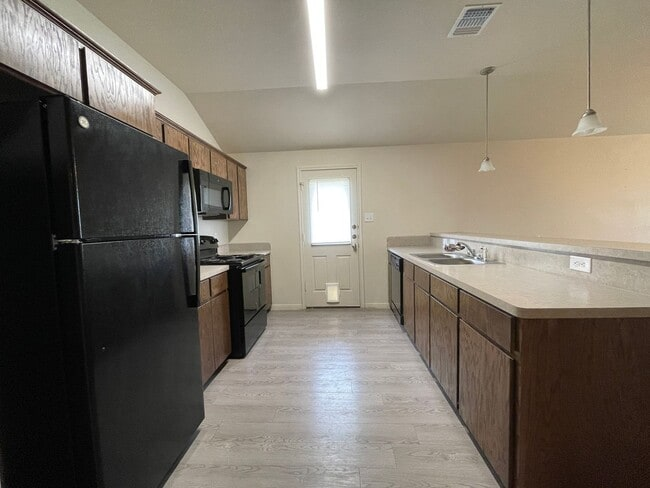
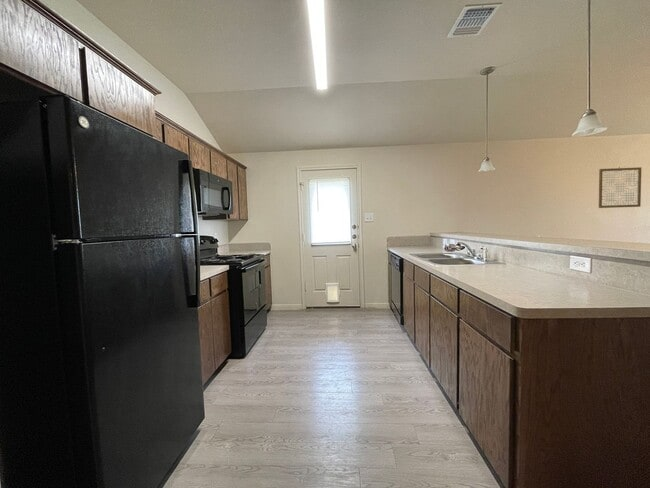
+ wall art [598,166,642,209]
